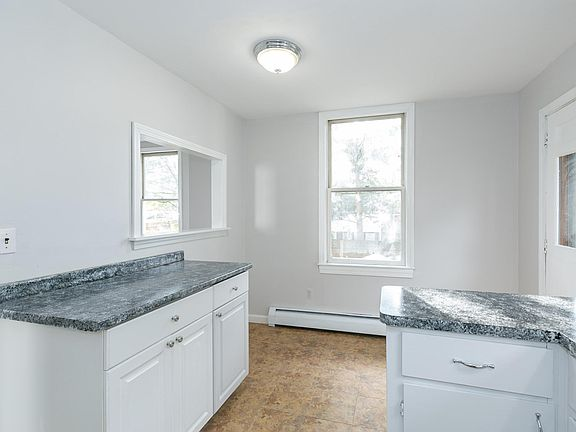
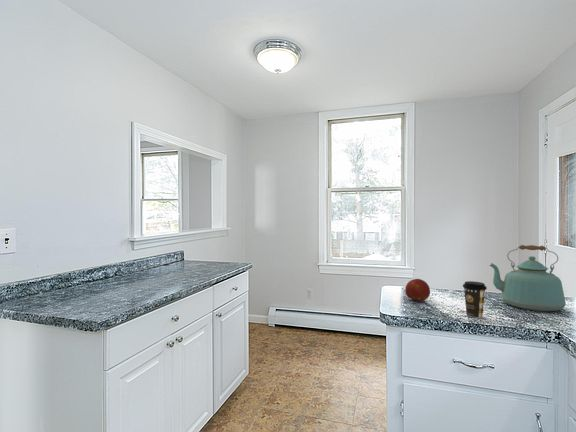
+ fruit [404,278,431,303]
+ kettle [489,244,567,312]
+ coffee cup [462,280,488,319]
